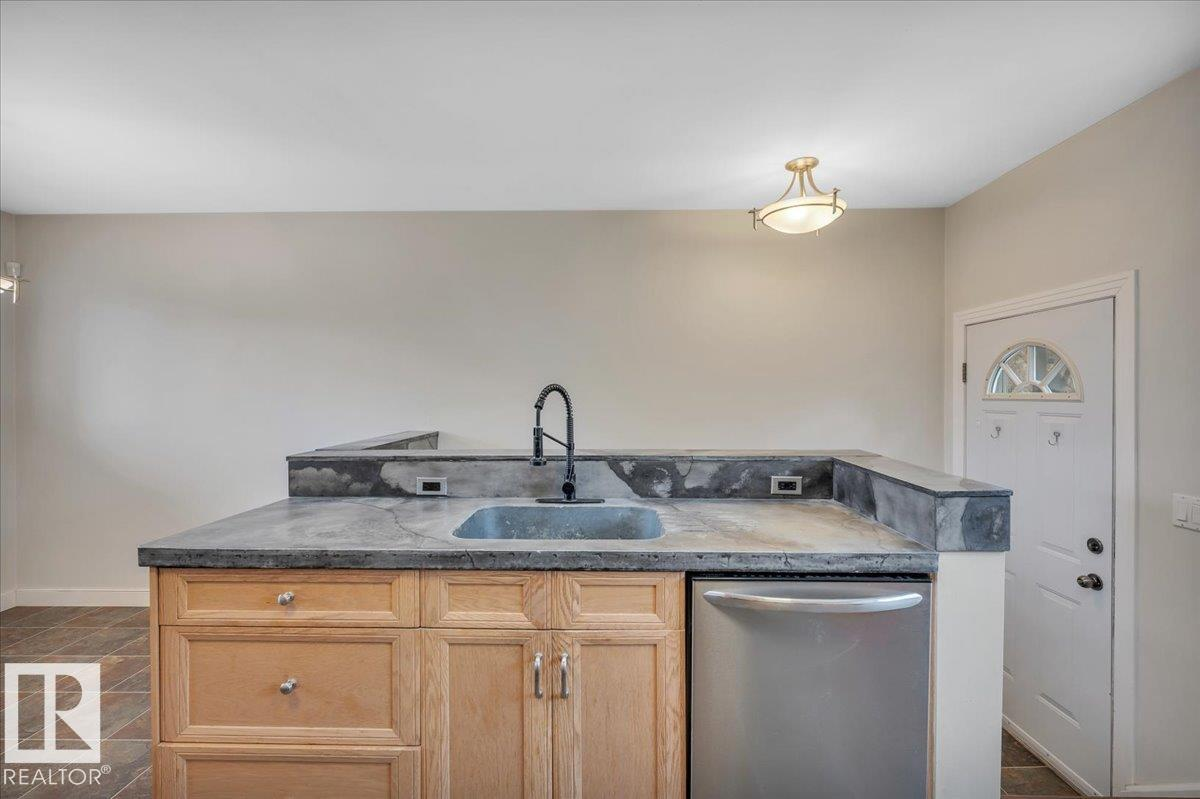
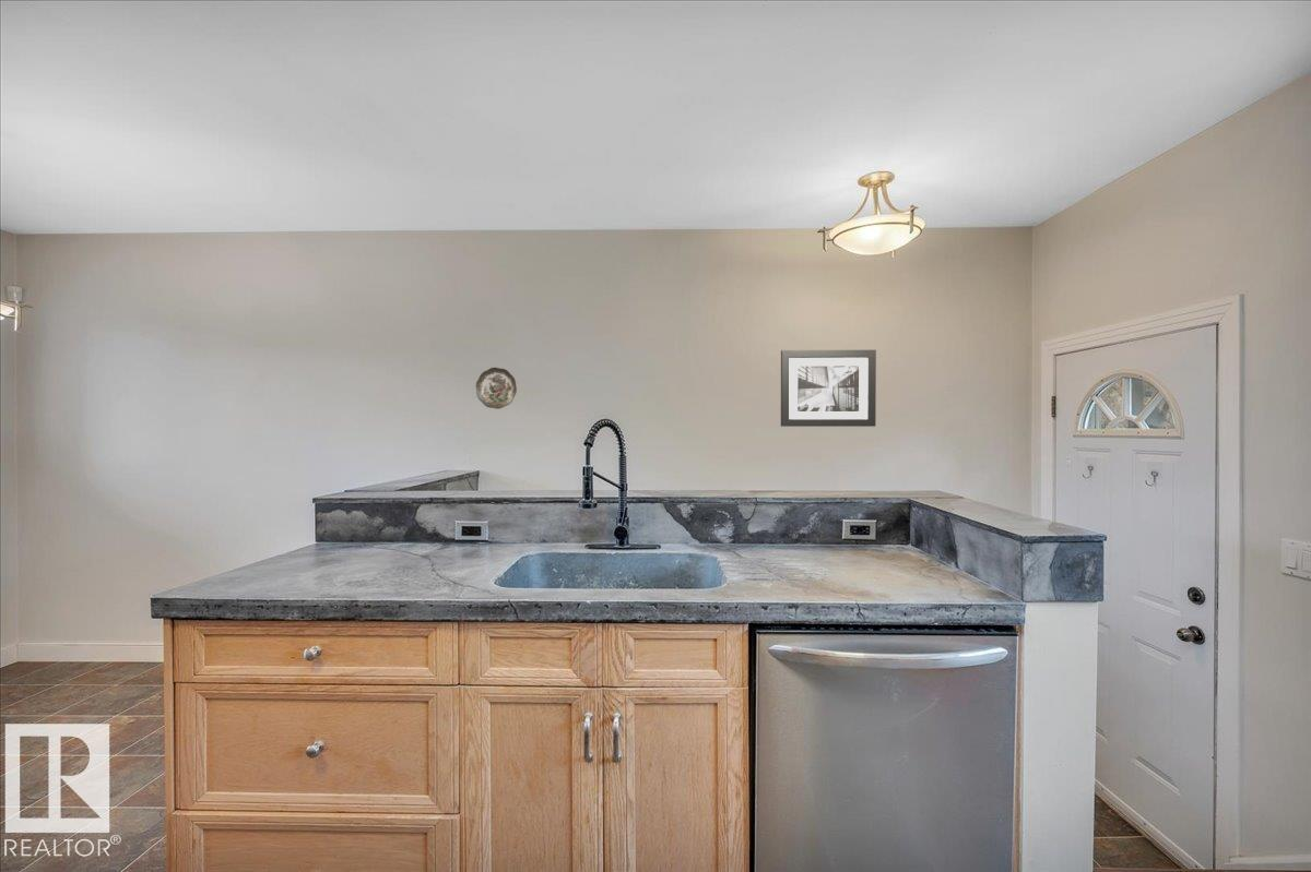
+ decorative plate [475,367,518,410]
+ wall art [780,349,877,428]
